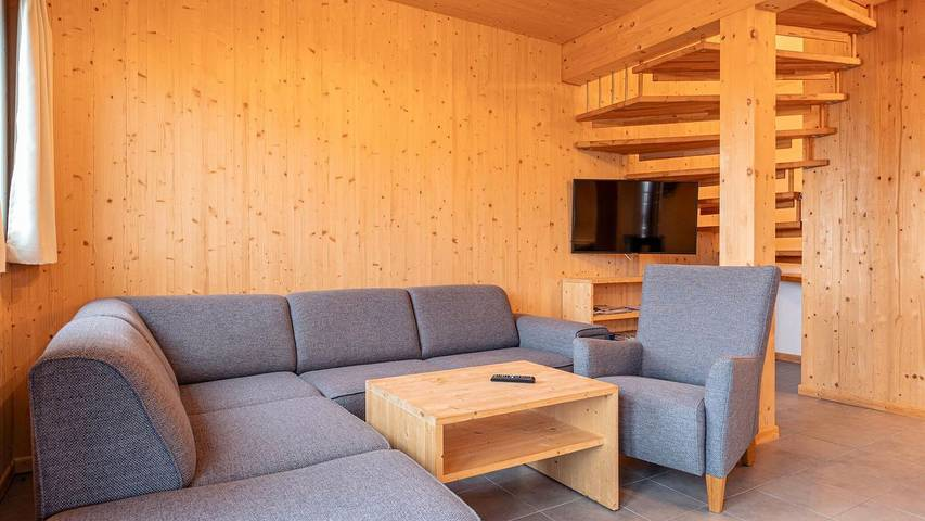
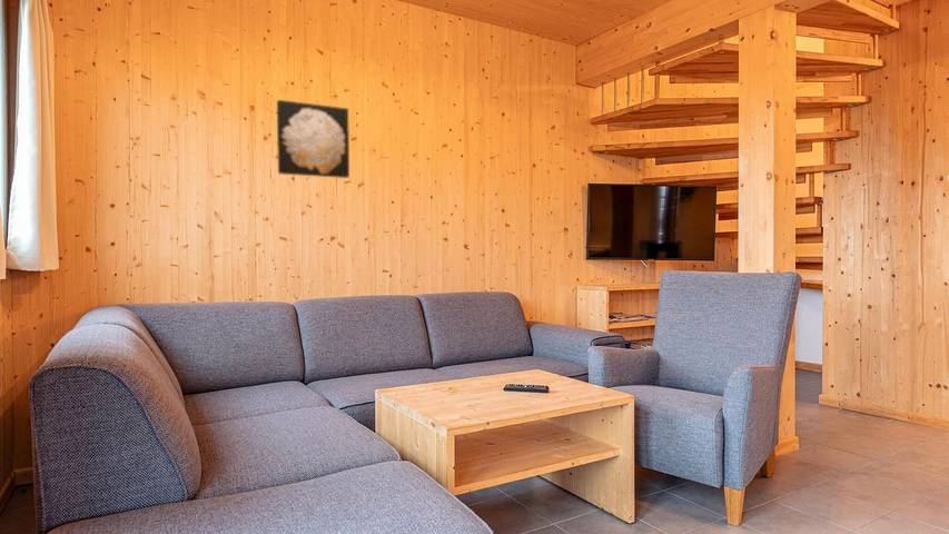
+ wall art [276,99,350,179]
